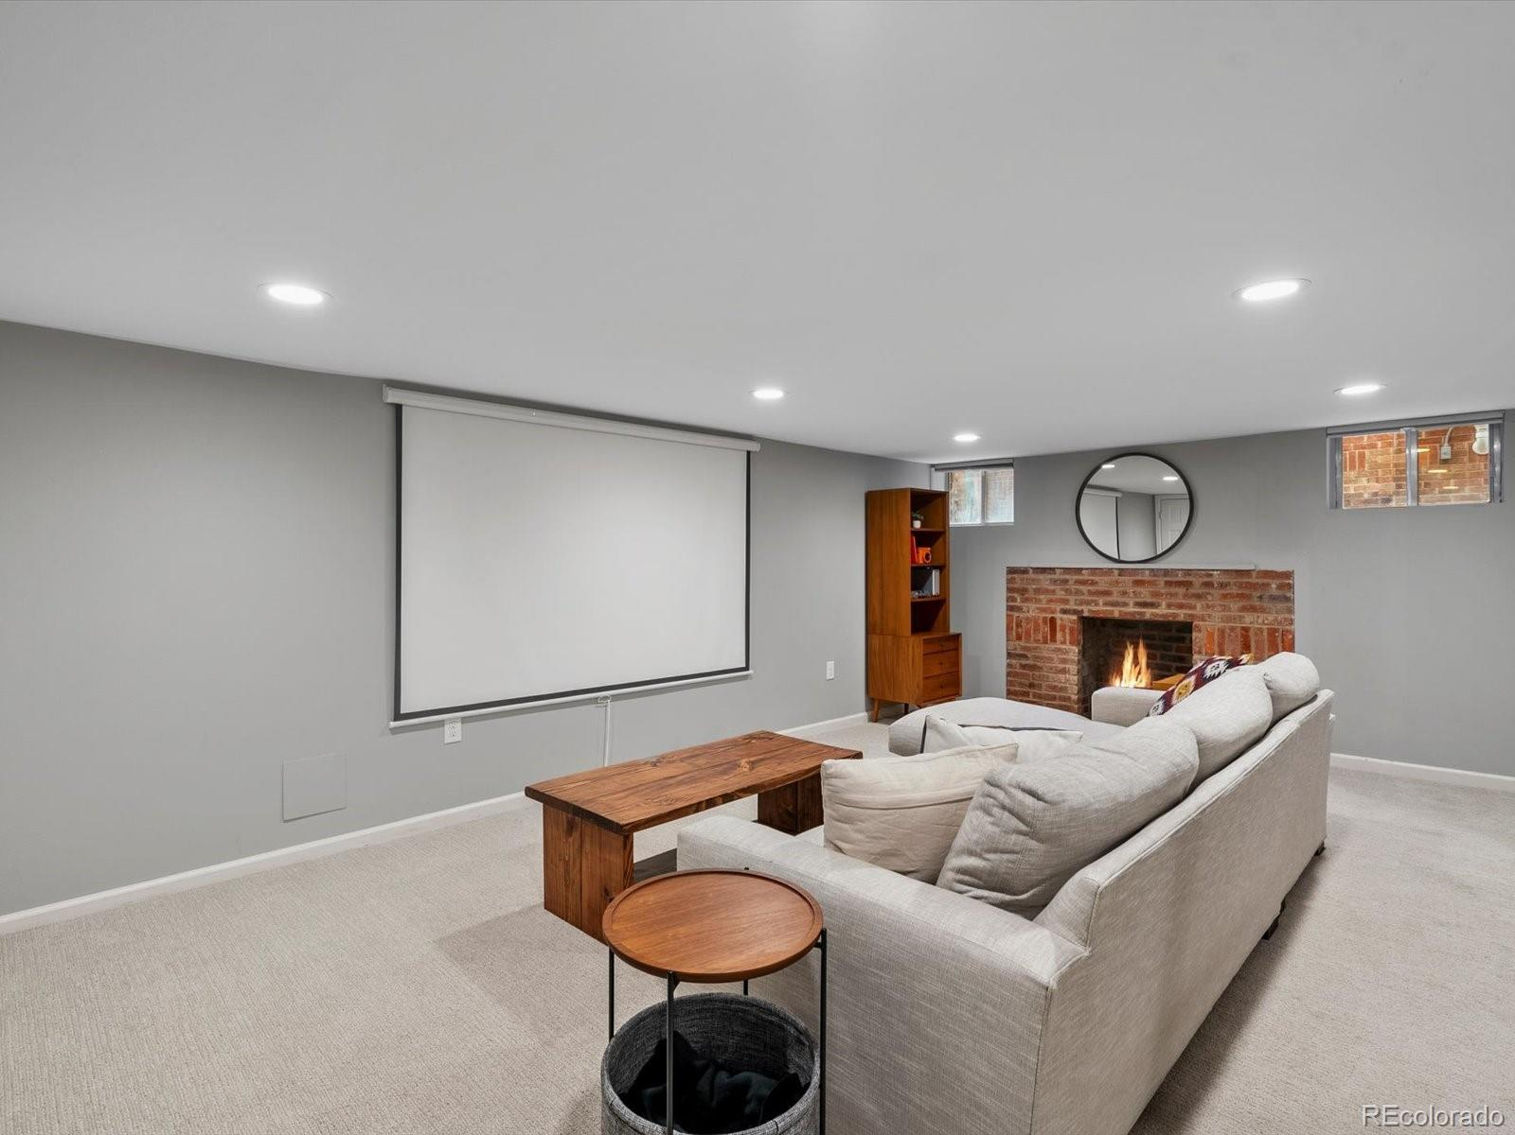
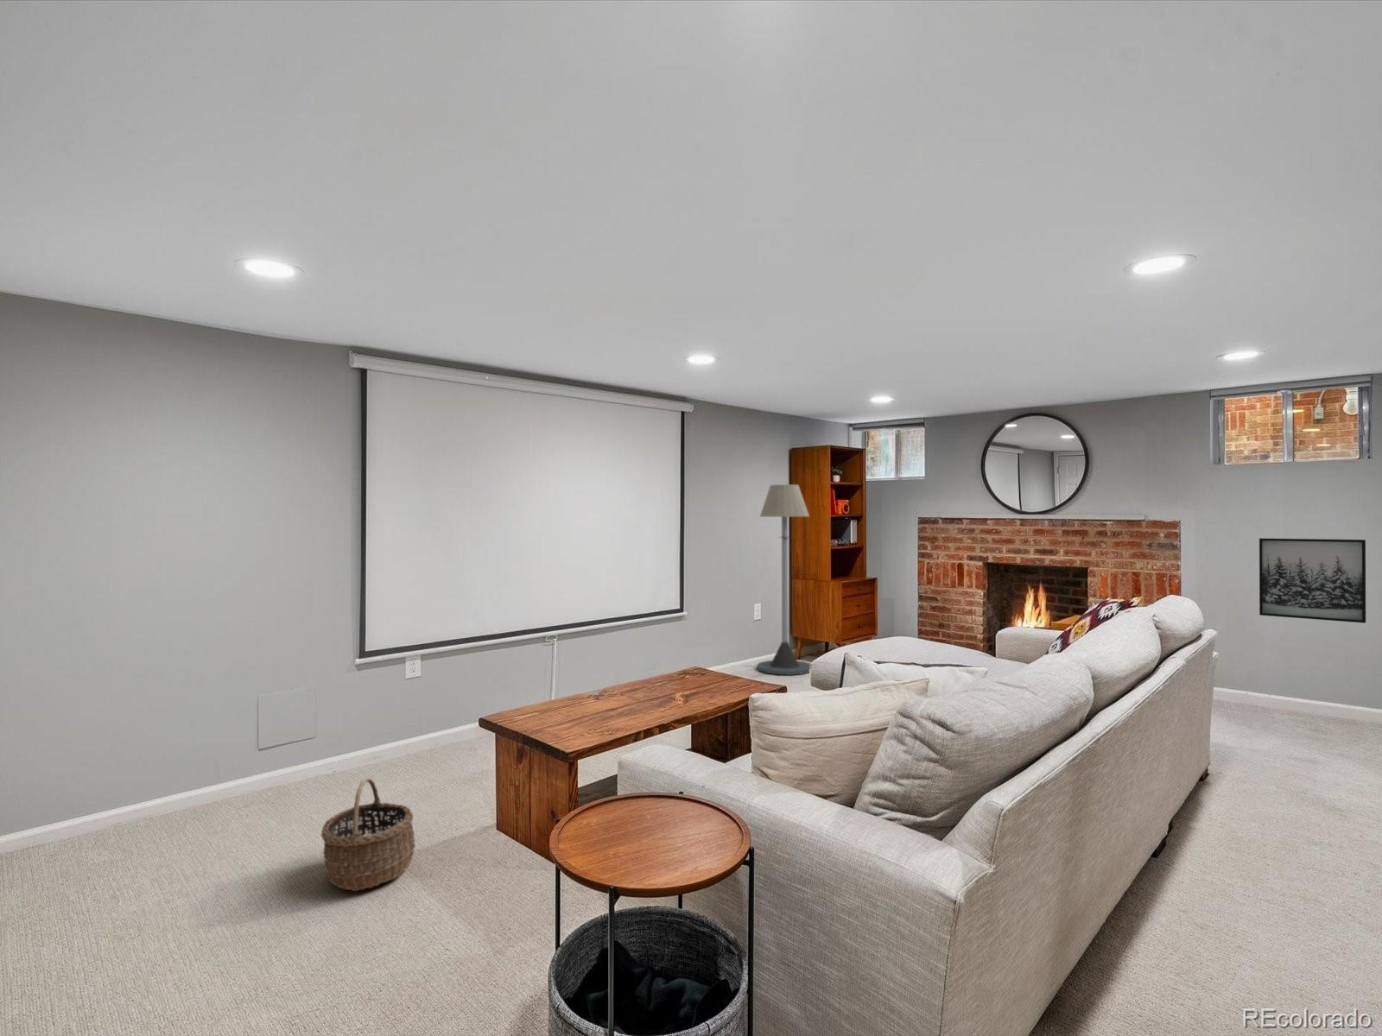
+ wicker basket [320,776,416,892]
+ floor lamp [756,483,812,676]
+ wall art [1258,538,1367,624]
